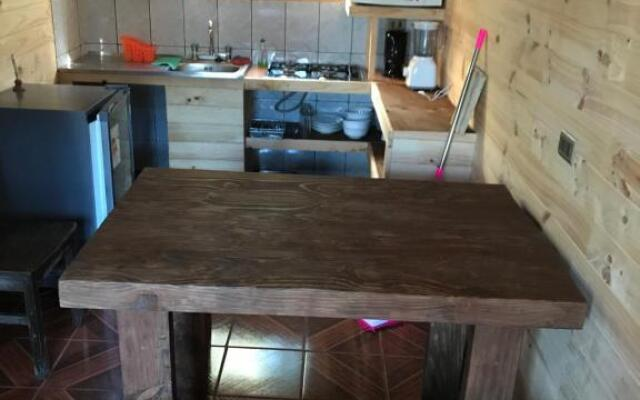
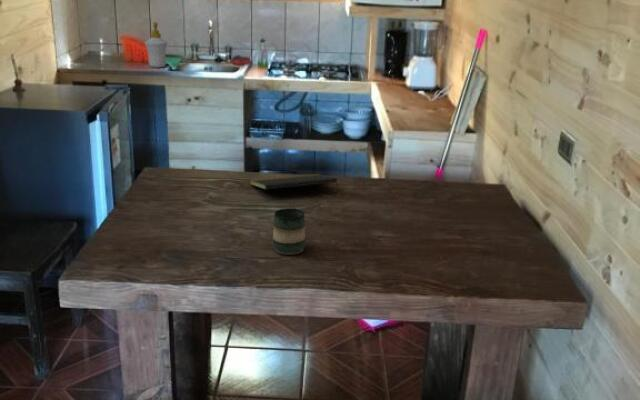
+ notepad [249,173,339,192]
+ soap bottle [144,21,168,69]
+ mug [272,207,307,256]
